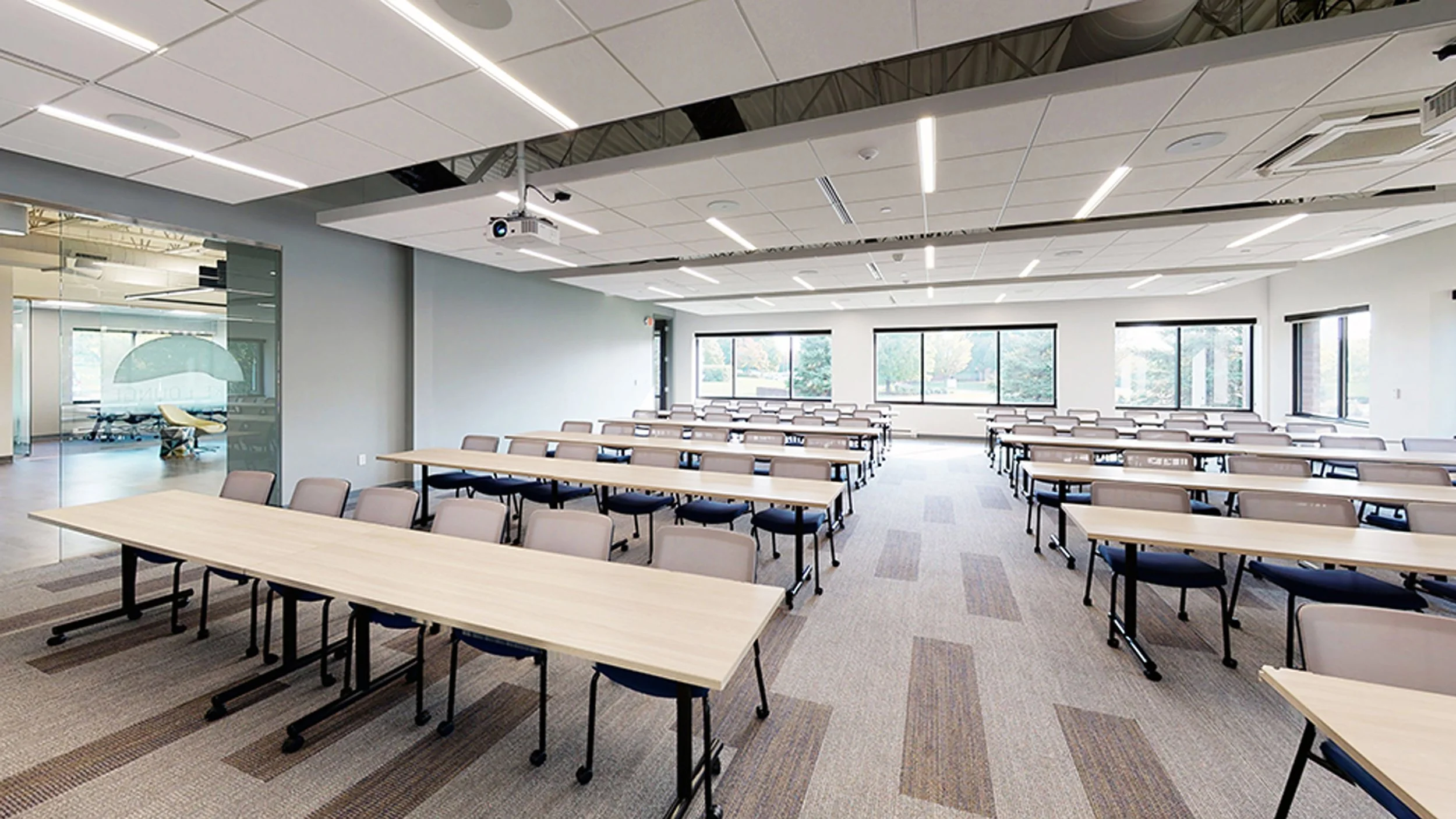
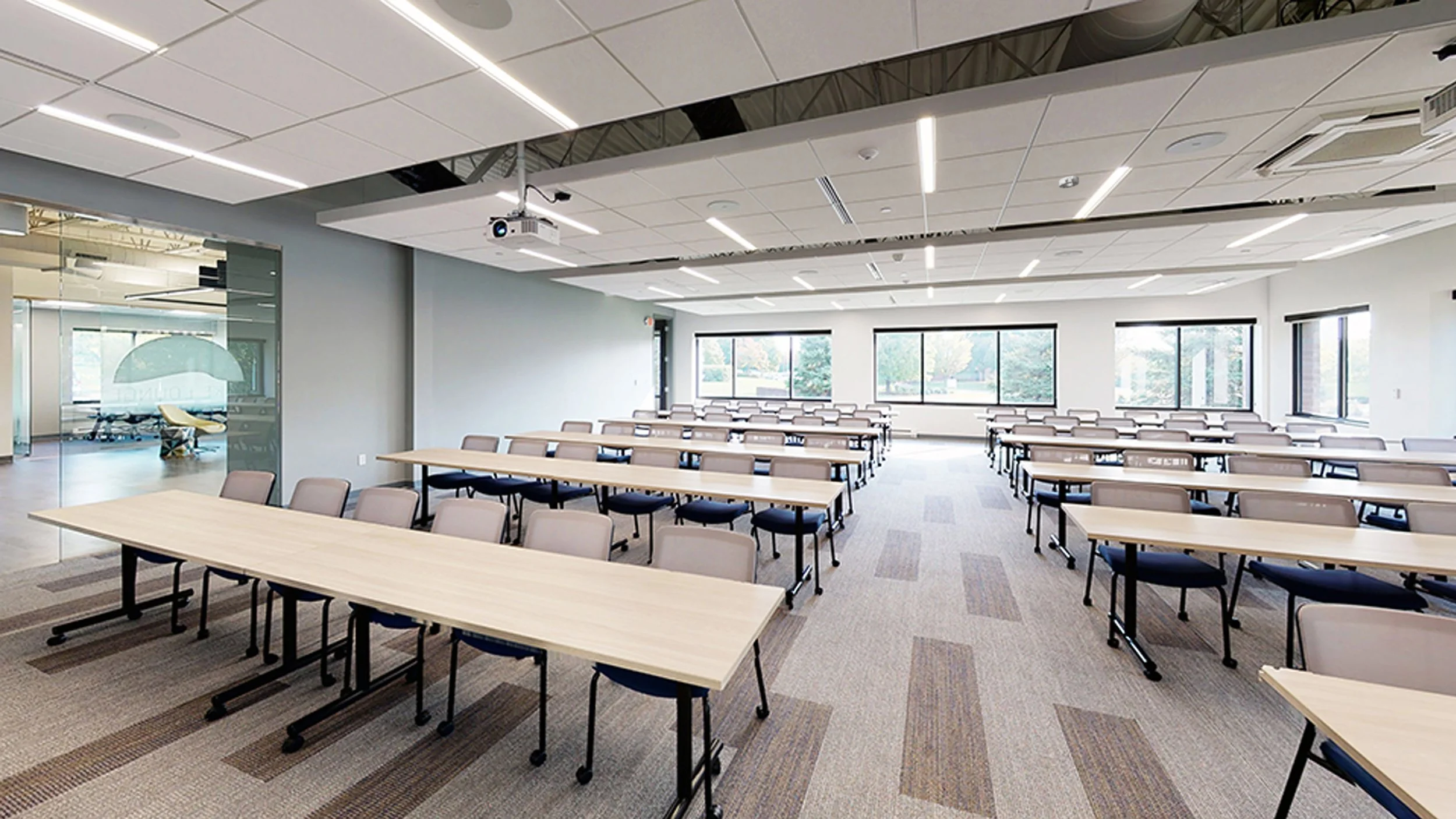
+ smoke detector [1058,175,1080,189]
